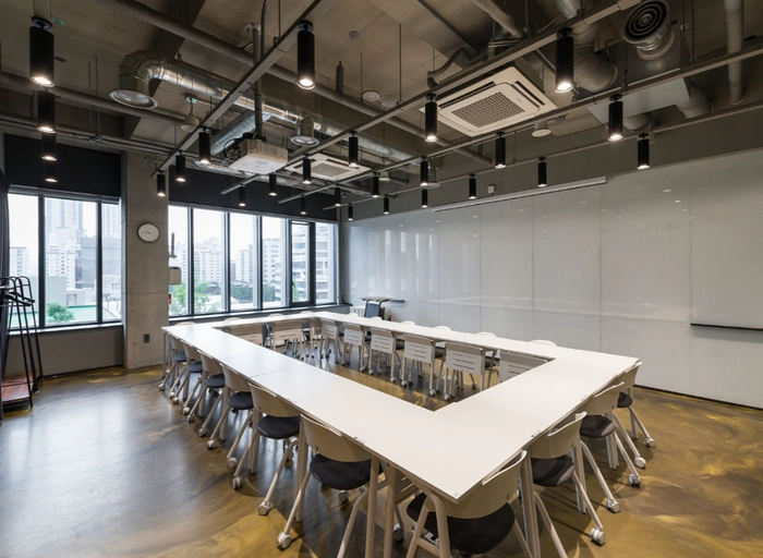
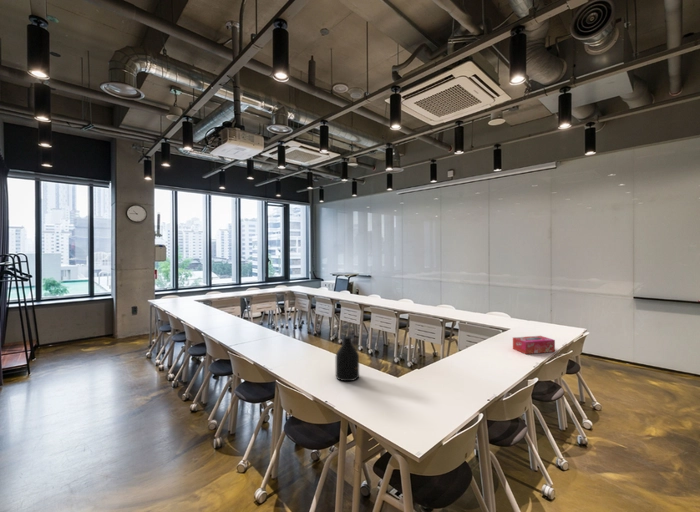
+ bottle [335,335,360,382]
+ tissue box [512,335,556,355]
